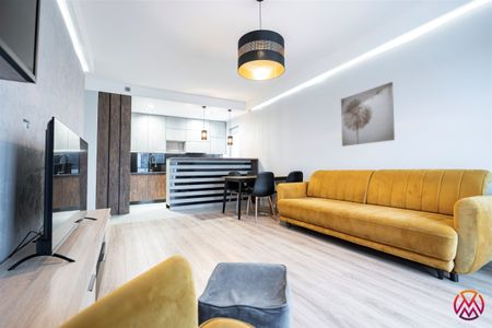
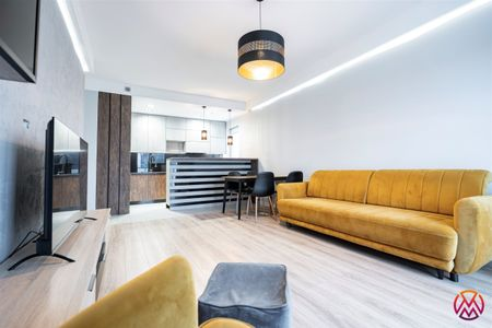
- wall art [340,81,396,148]
